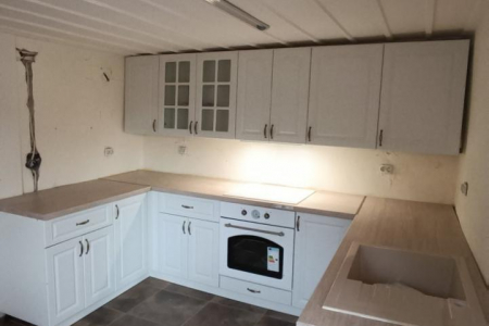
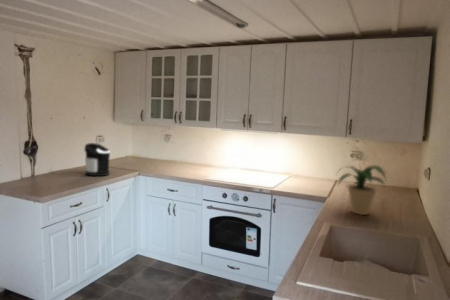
+ potted plant [335,164,388,216]
+ coffee maker [83,142,111,177]
